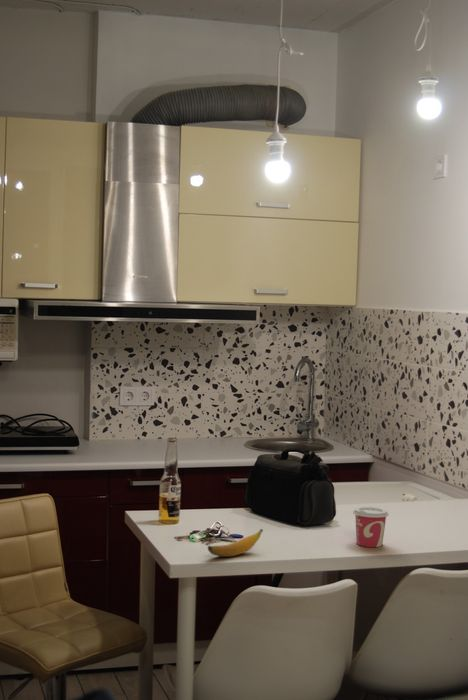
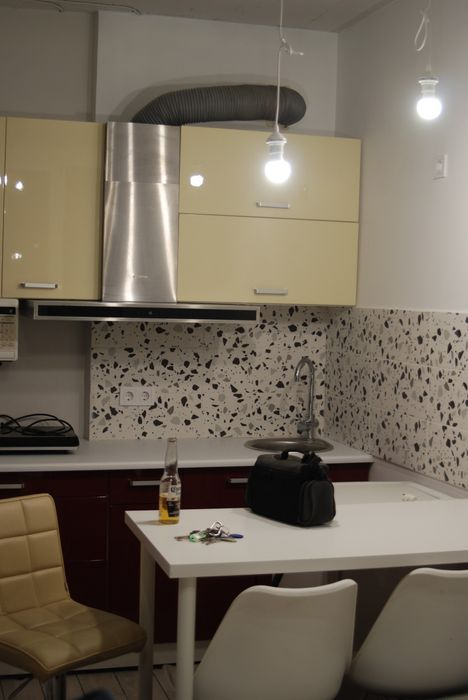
- cup [352,506,390,548]
- banana [207,528,264,558]
